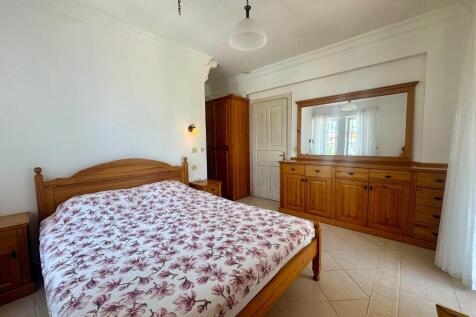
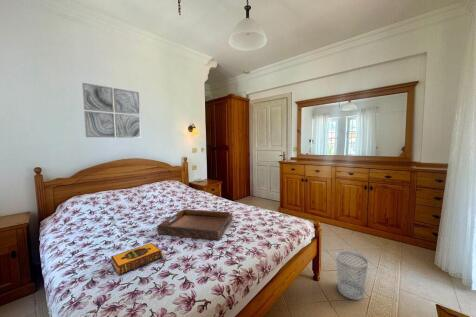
+ wall art [81,82,142,139]
+ wastebasket [335,250,369,301]
+ serving tray [157,208,234,241]
+ hardback book [110,242,163,276]
